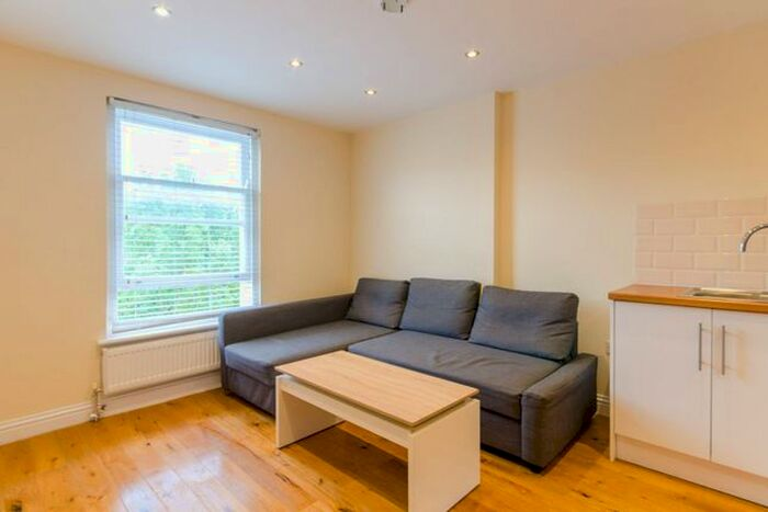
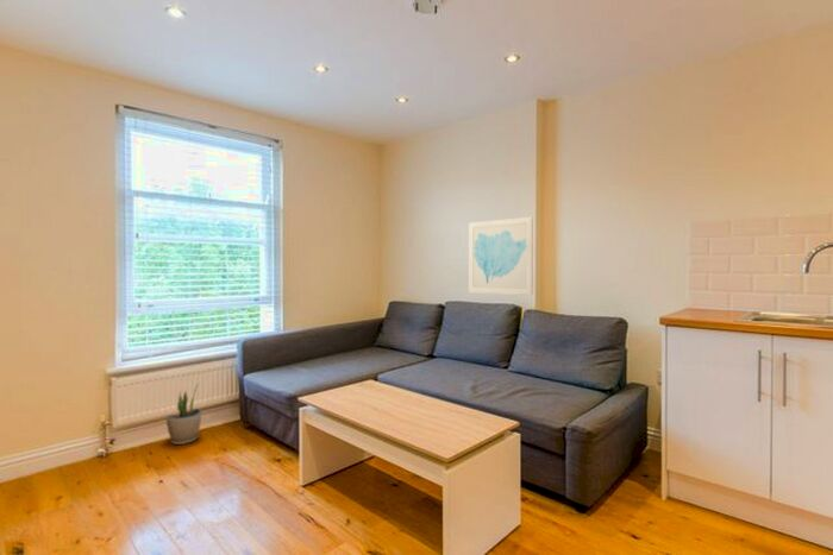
+ potted plant [165,381,202,446]
+ wall art [468,216,534,296]
